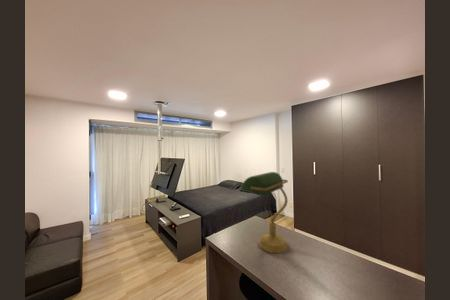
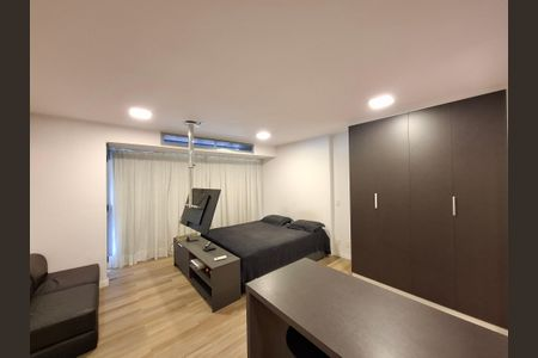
- desk lamp [239,171,289,254]
